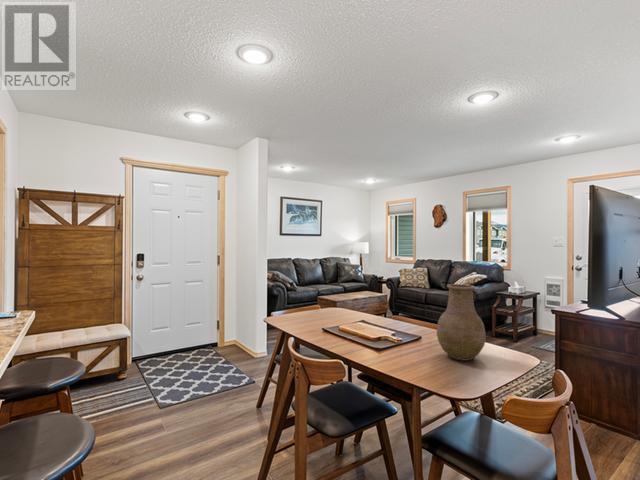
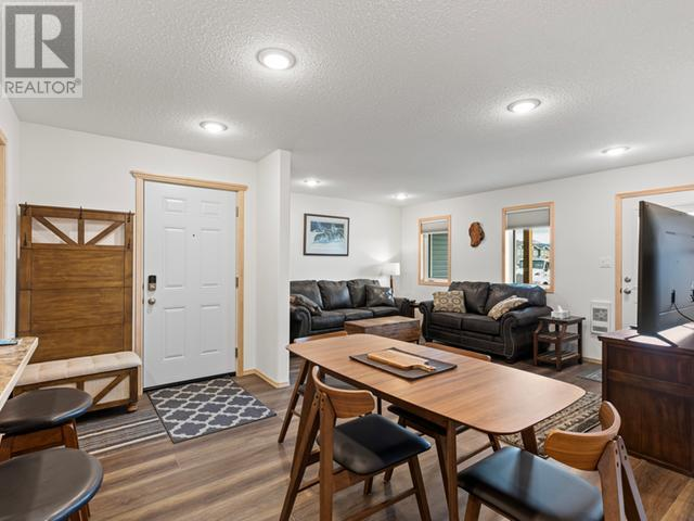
- vase [436,283,487,362]
